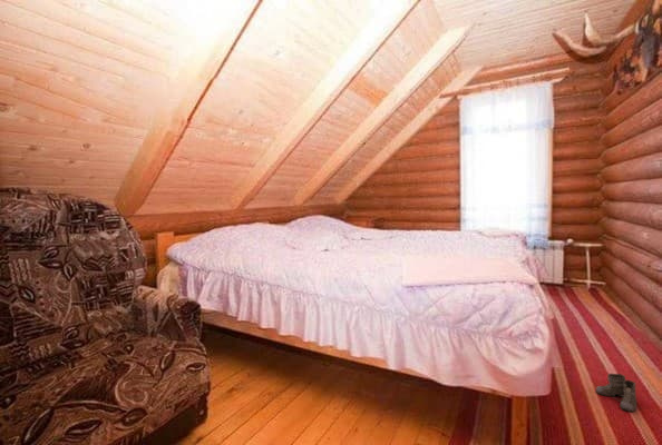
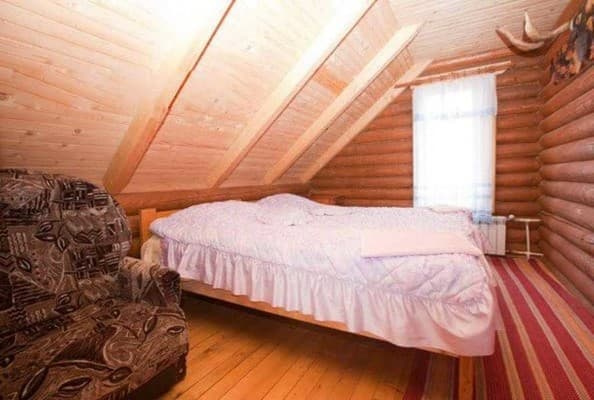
- boots [595,373,644,413]
